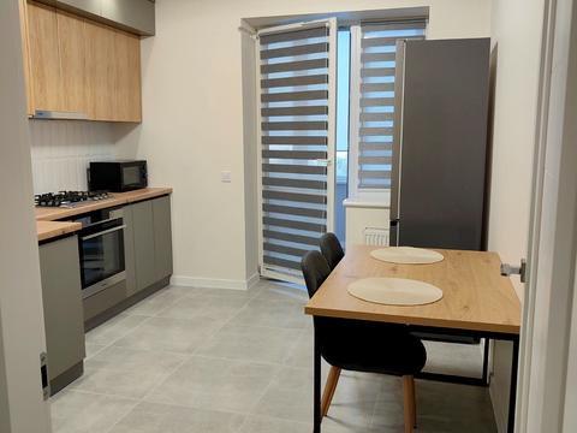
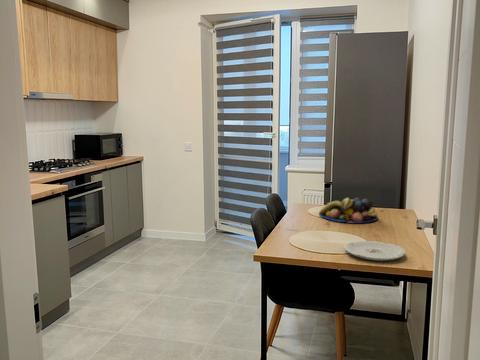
+ fruit bowl [318,197,379,224]
+ plate [344,240,407,262]
